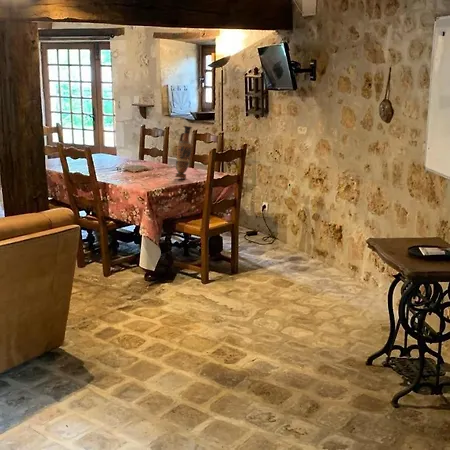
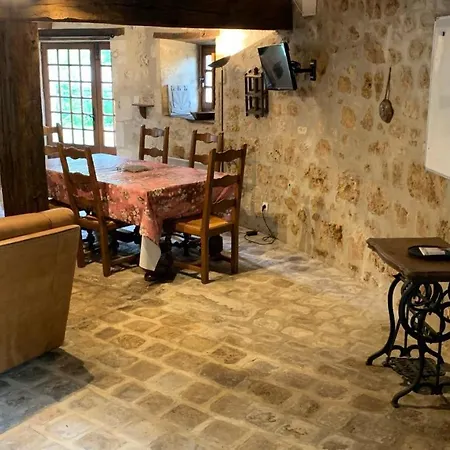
- vase [174,125,194,179]
